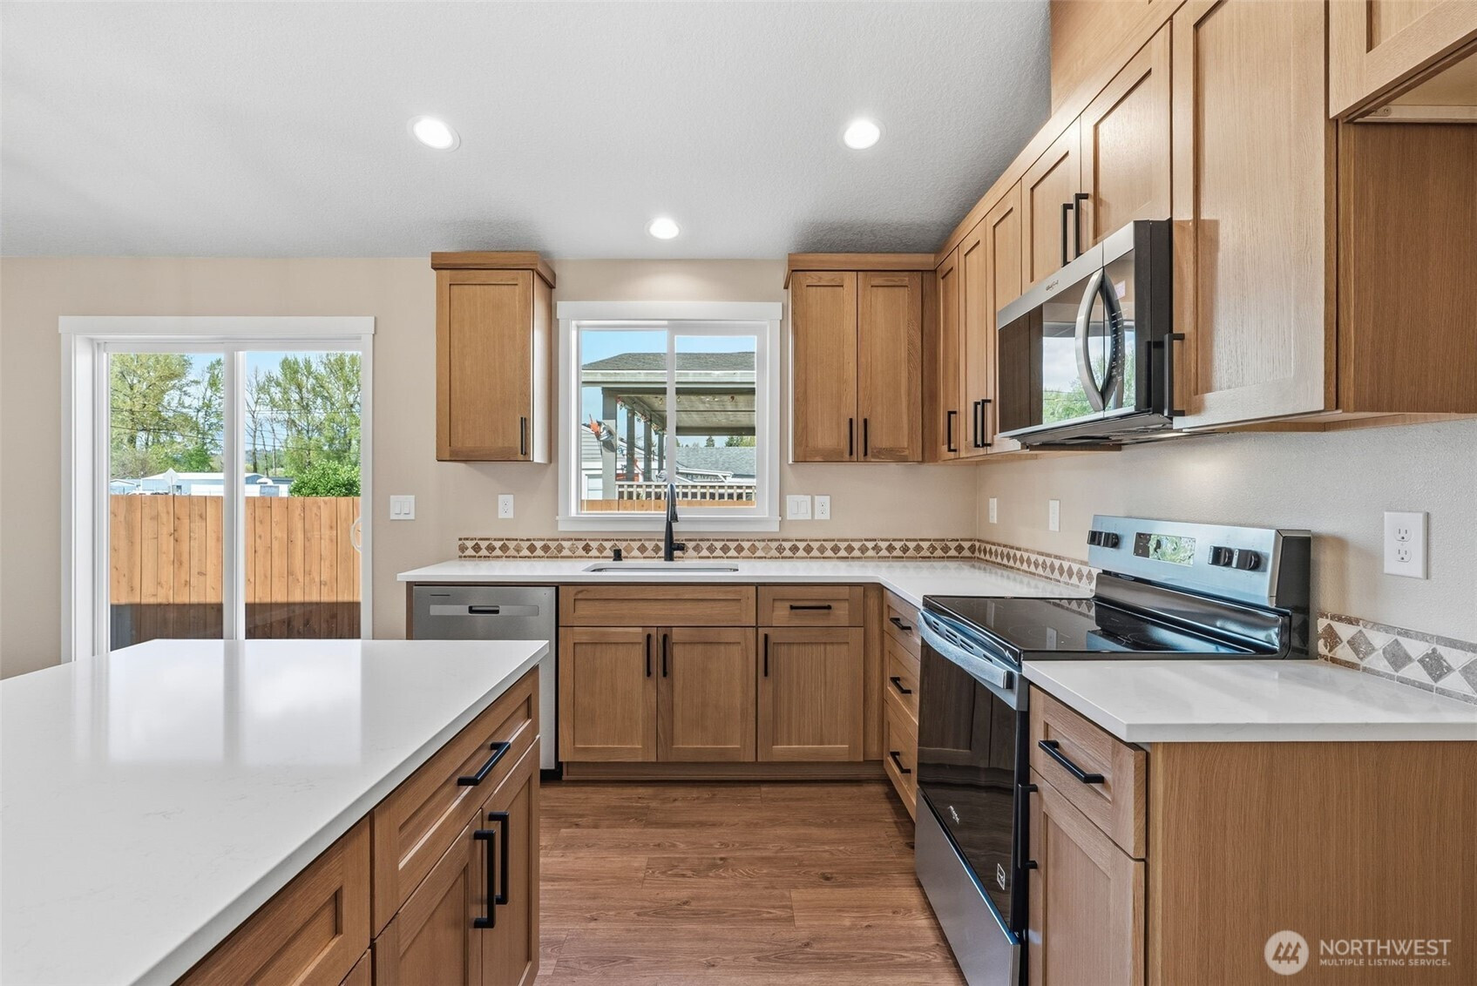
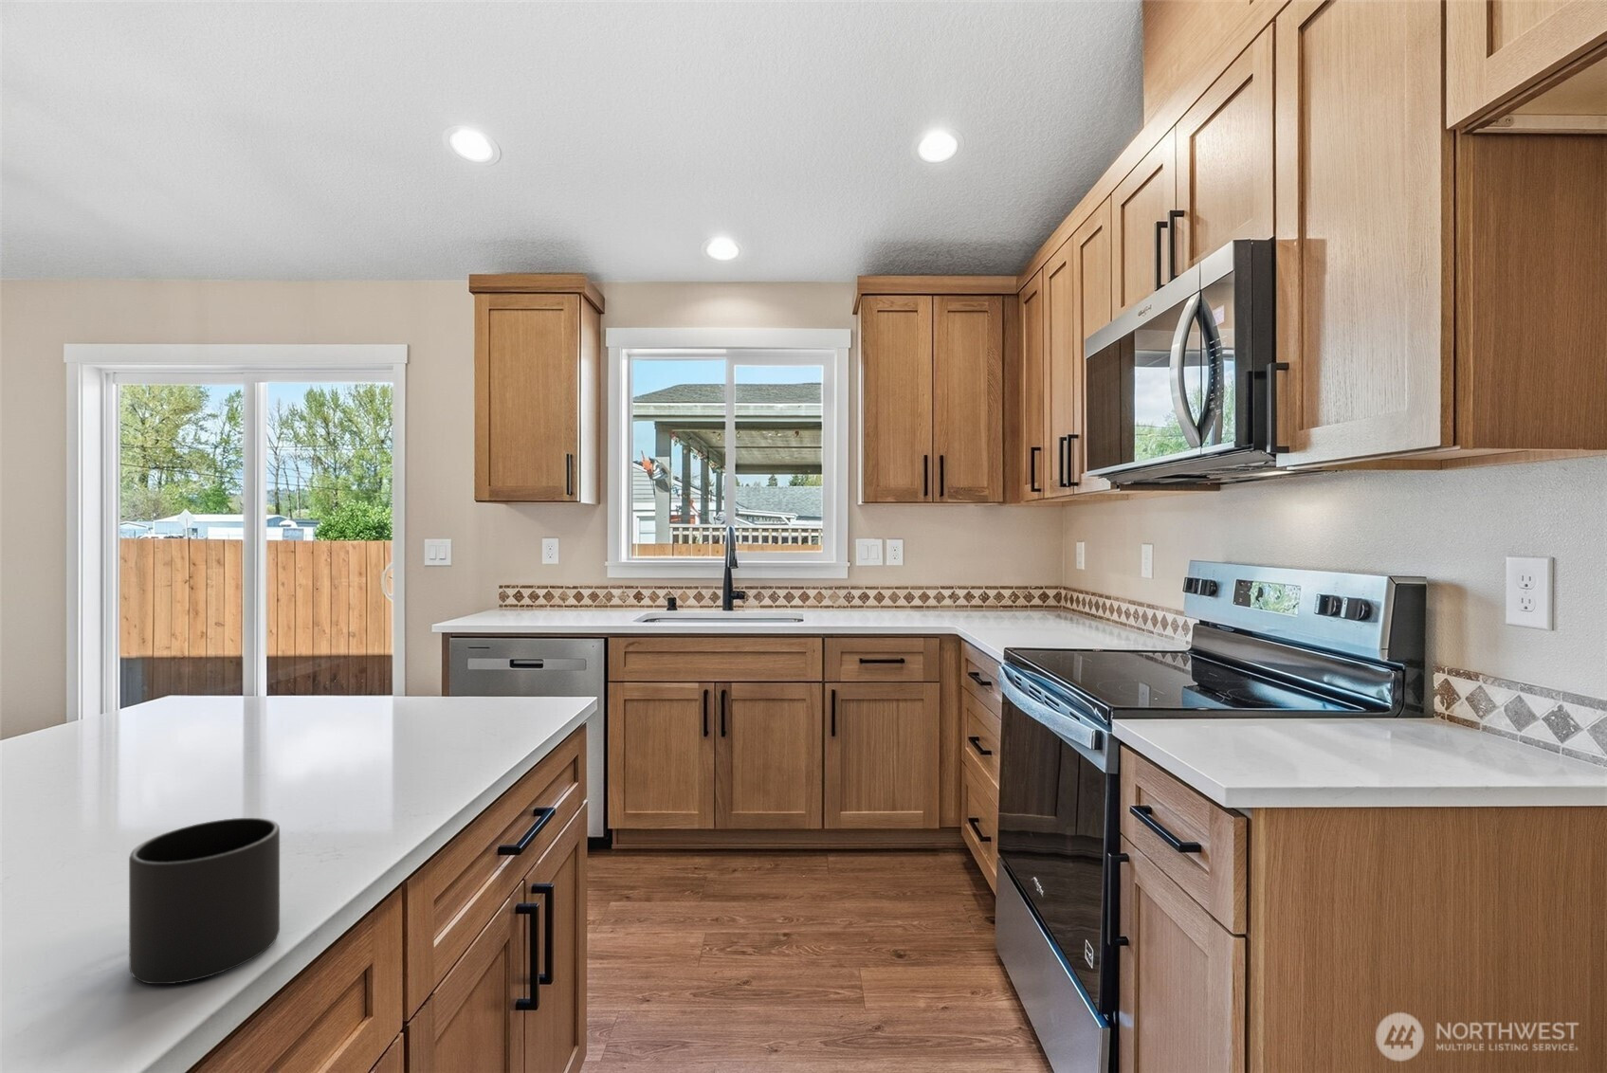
+ mug [128,817,280,984]
